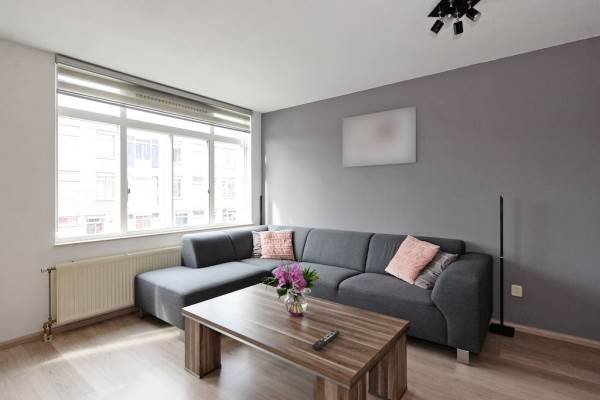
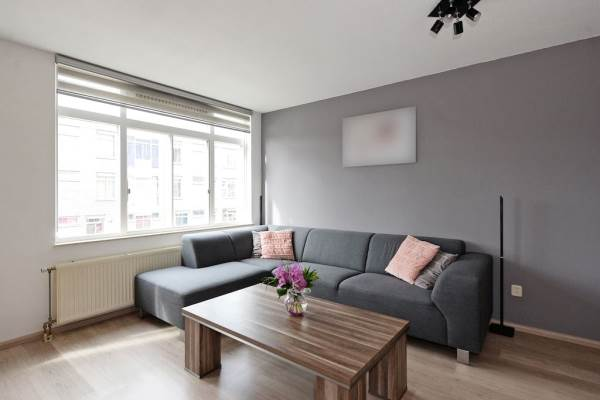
- remote control [311,329,340,351]
